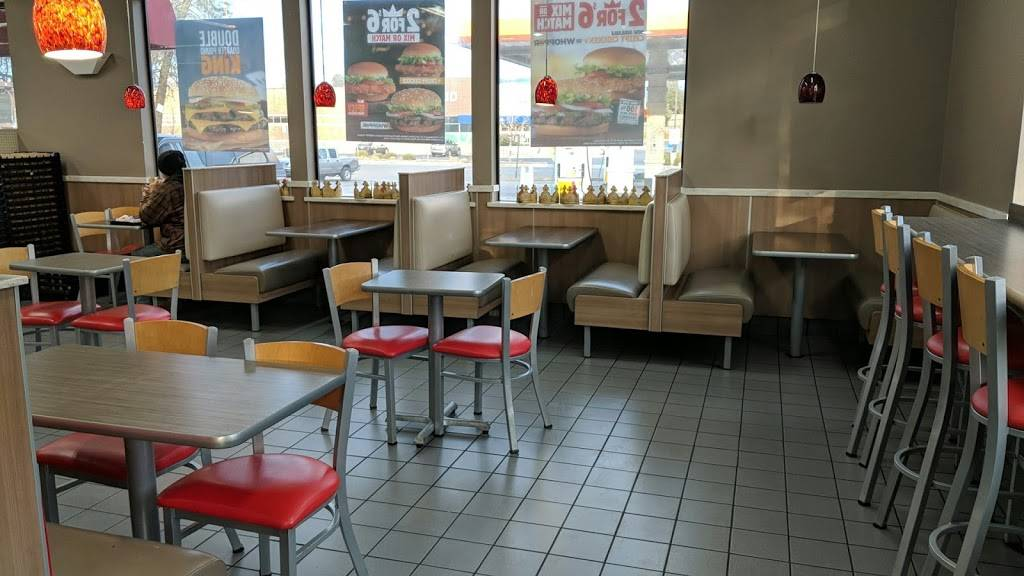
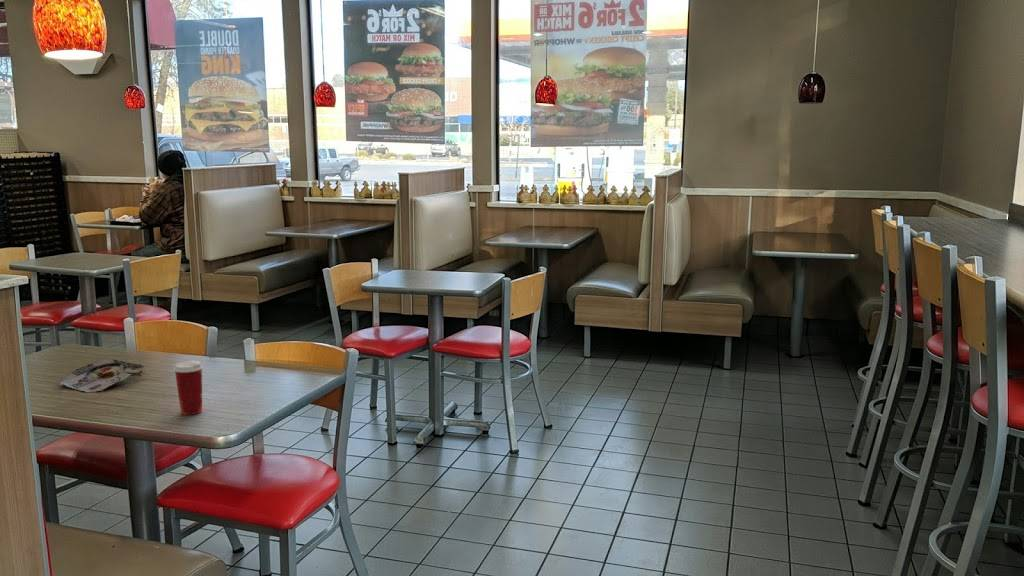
+ food tray [59,356,146,393]
+ paper cup [173,360,204,416]
